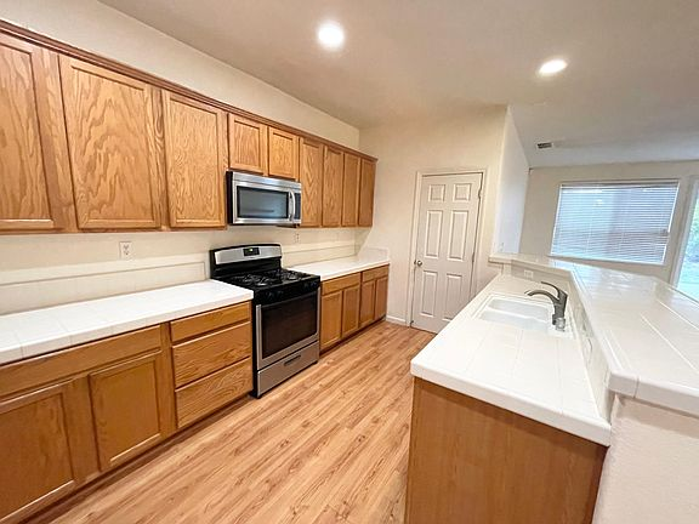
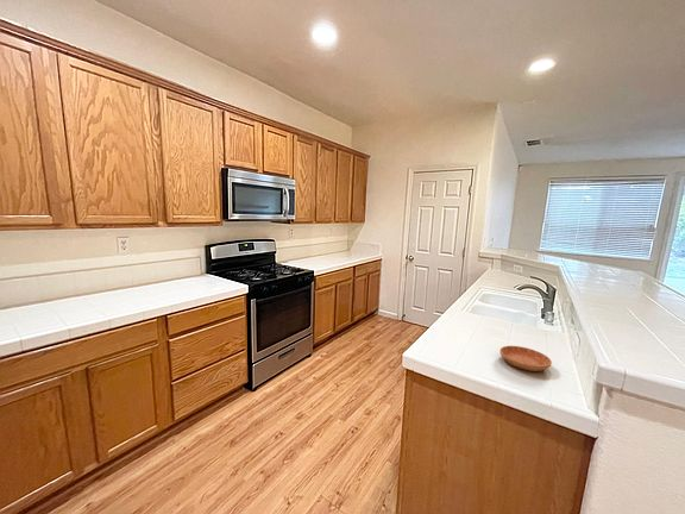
+ saucer [499,345,553,372]
